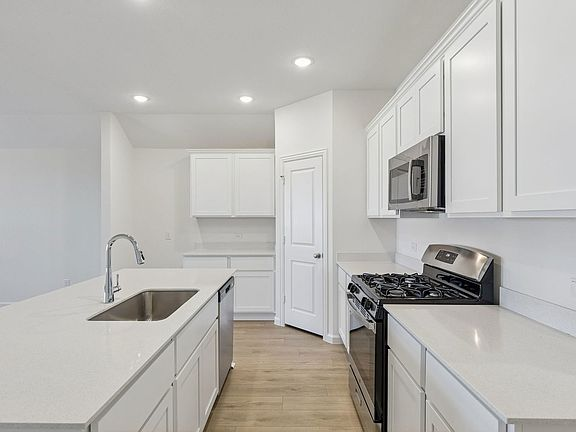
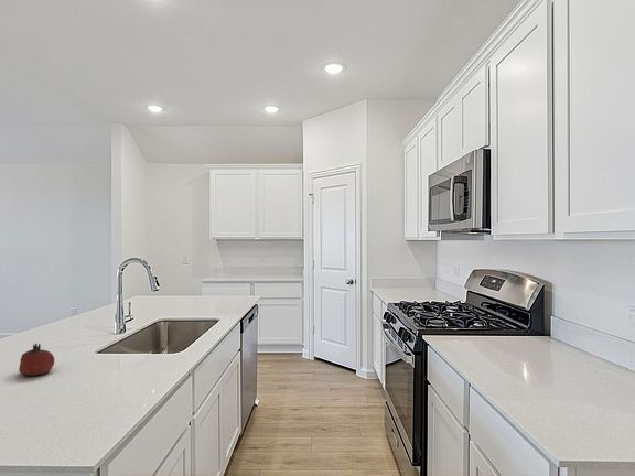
+ fruit [18,343,55,377]
